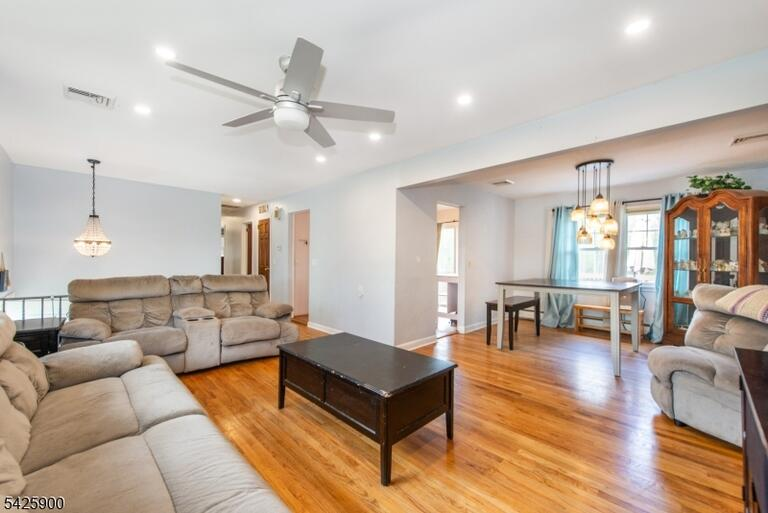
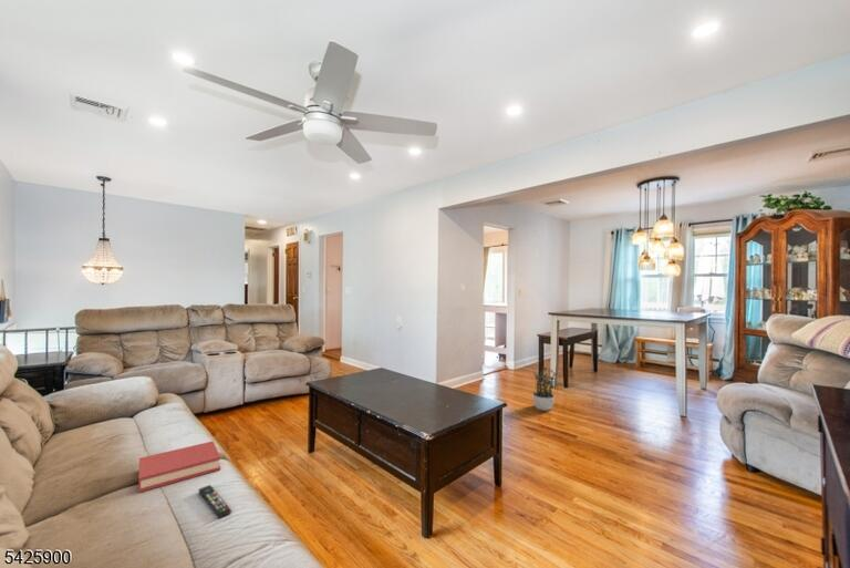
+ remote control [198,484,232,519]
+ potted plant [532,366,558,412]
+ hardback book [137,440,221,494]
